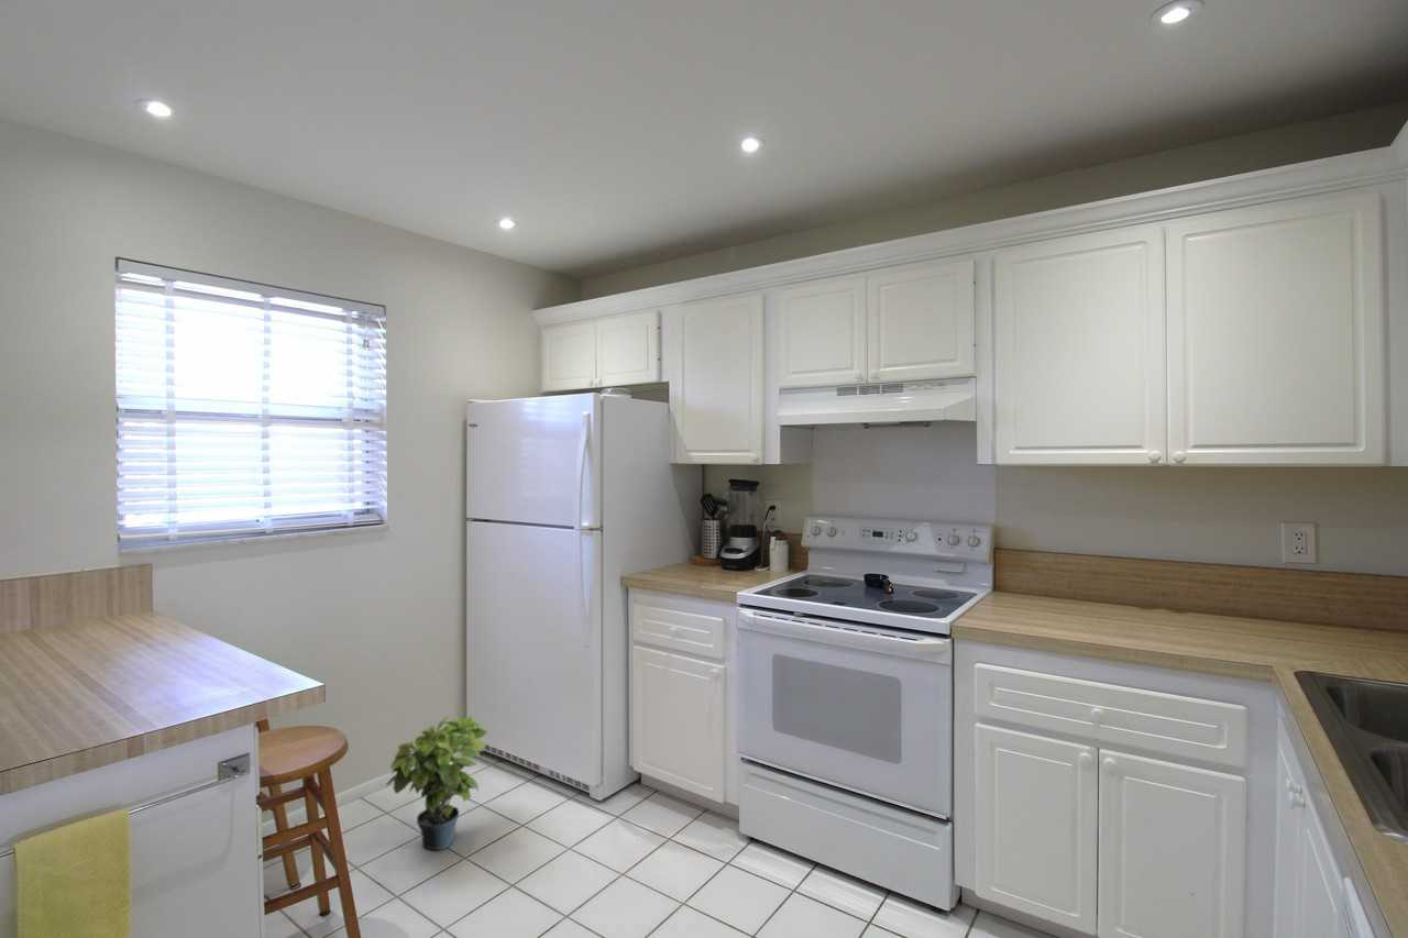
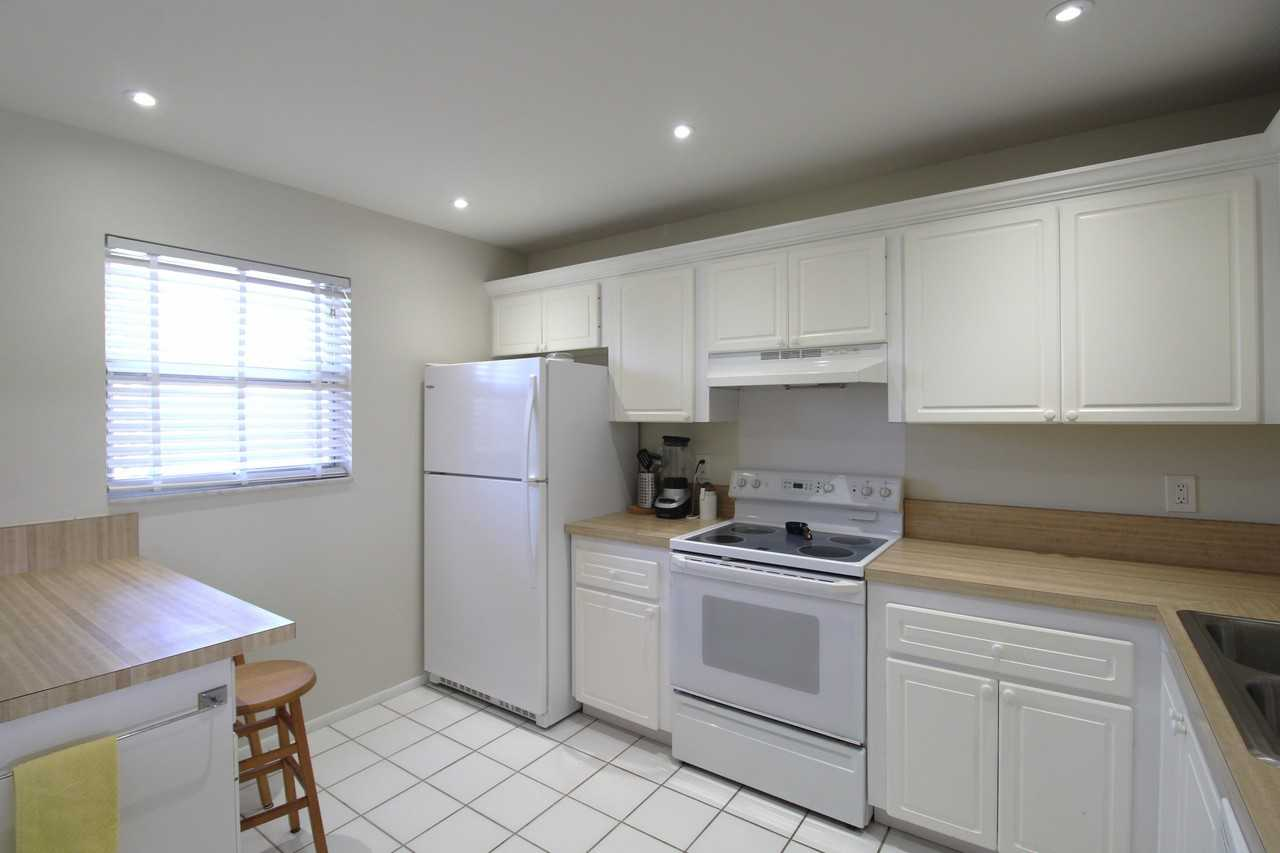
- potted plant [385,715,488,851]
